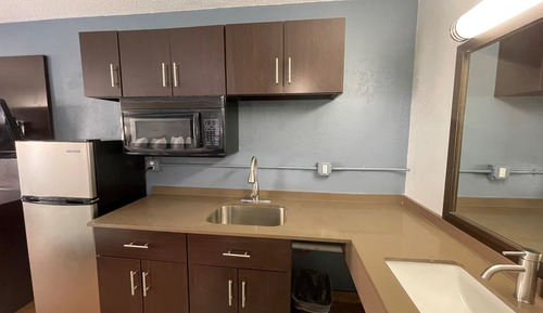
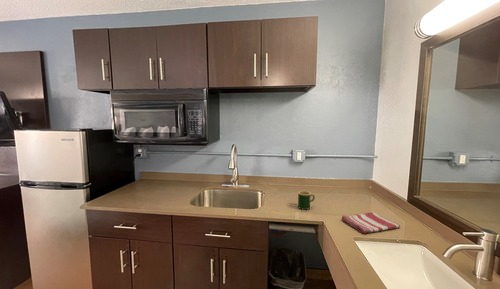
+ mug [297,190,316,211]
+ dish towel [340,212,401,234]
